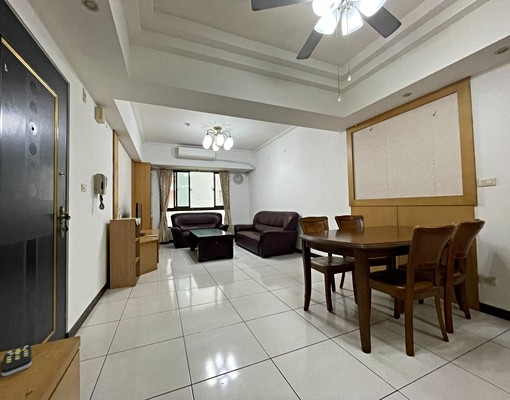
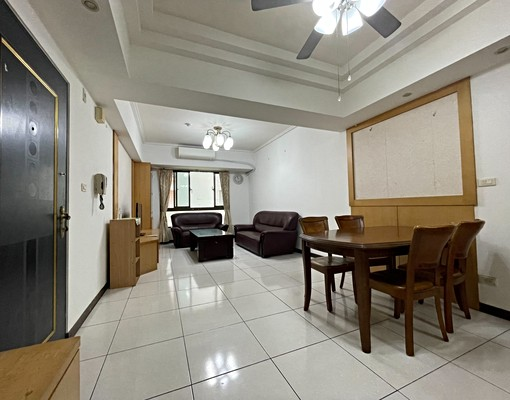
- remote control [0,345,33,377]
